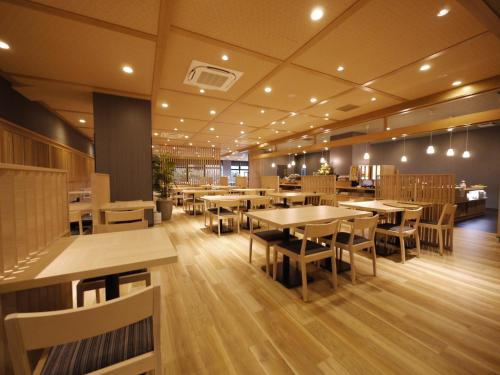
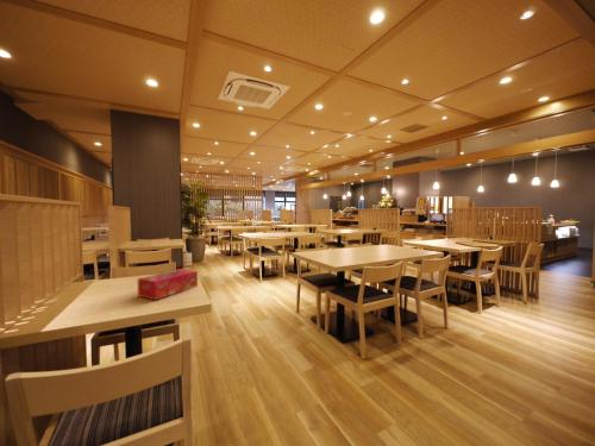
+ tissue box [137,268,199,301]
